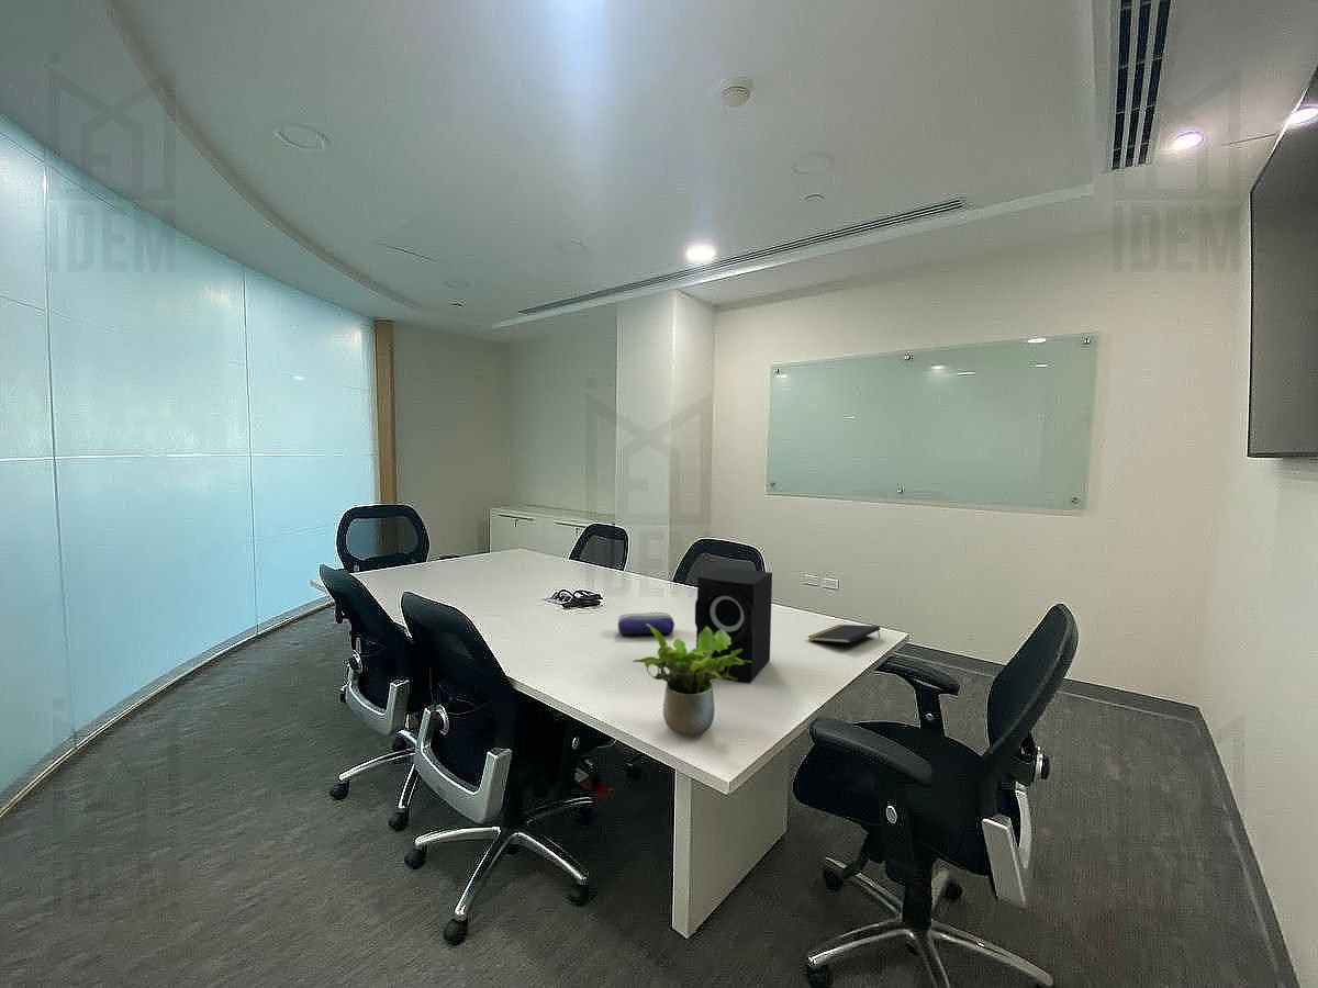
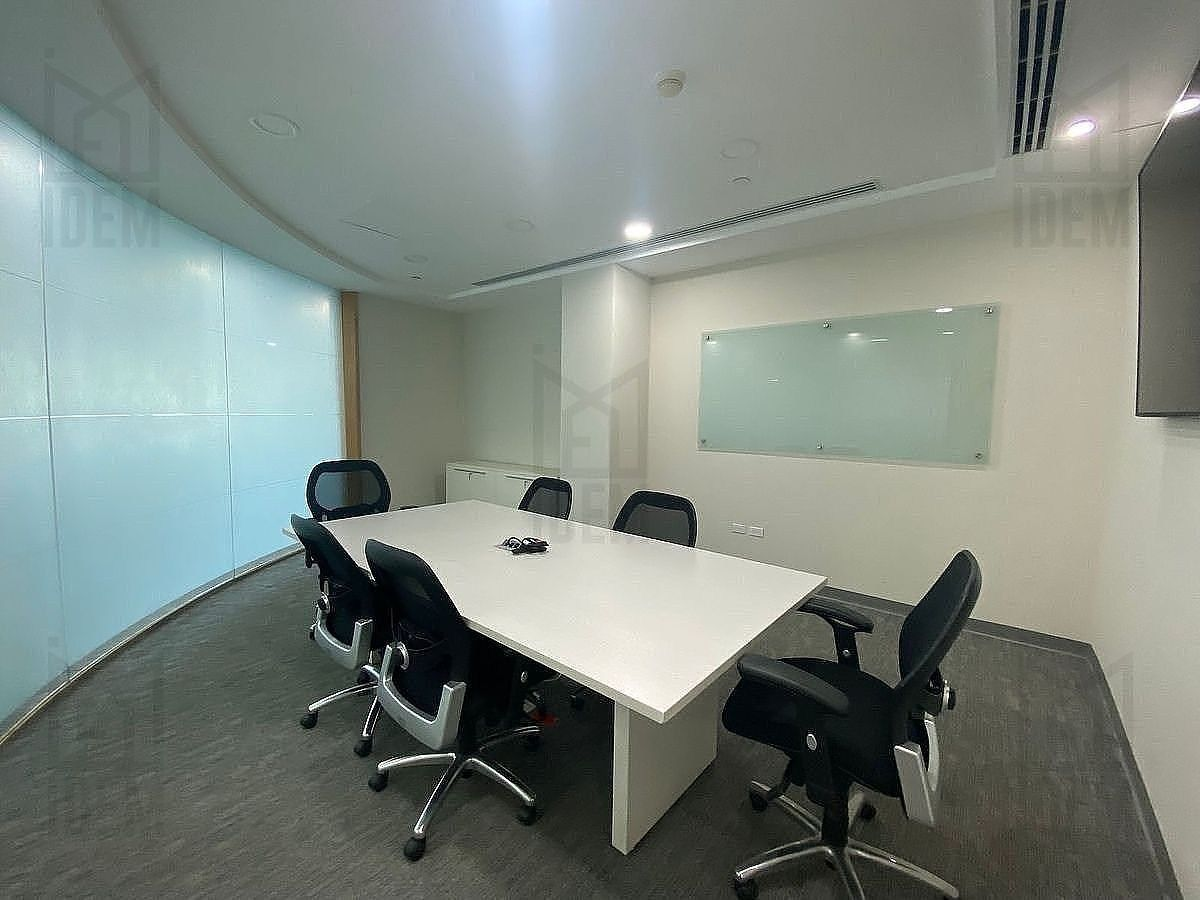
- potted plant [632,624,751,736]
- speaker [694,566,773,683]
- notepad [807,624,881,644]
- pencil case [616,611,675,636]
